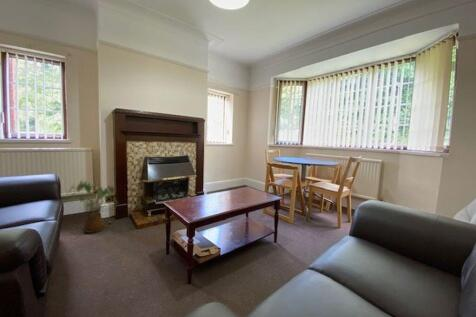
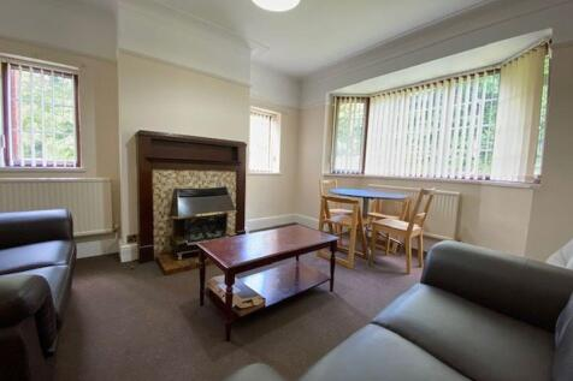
- house plant [66,179,118,234]
